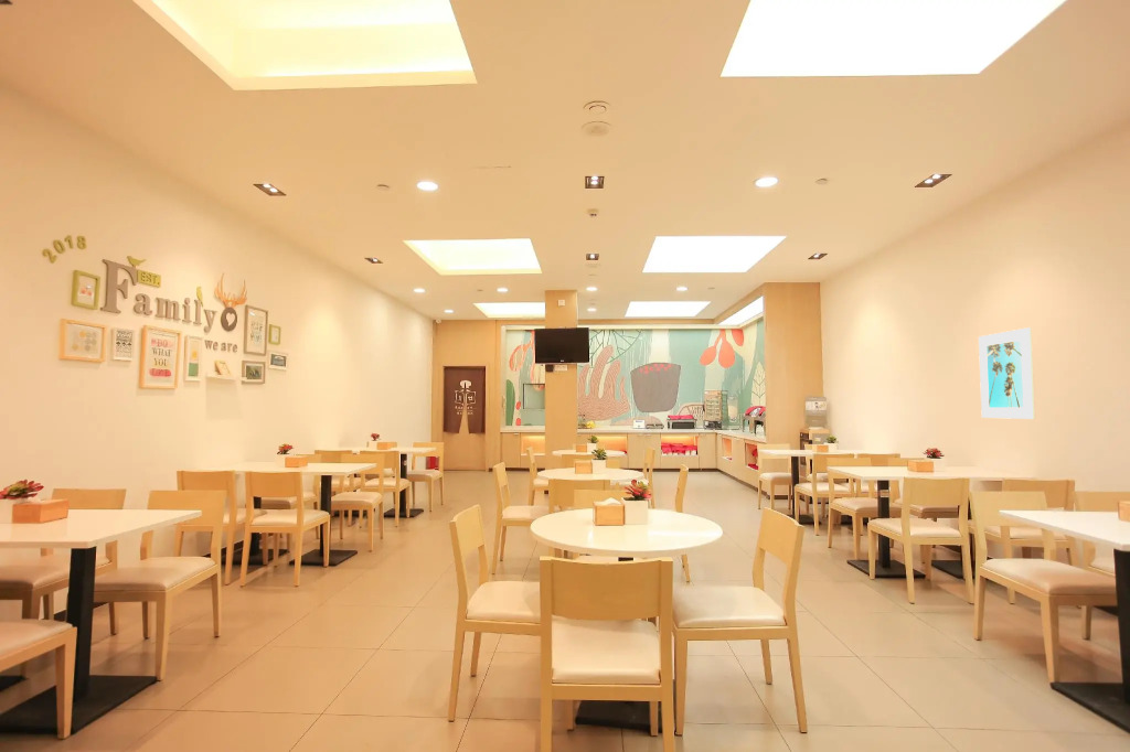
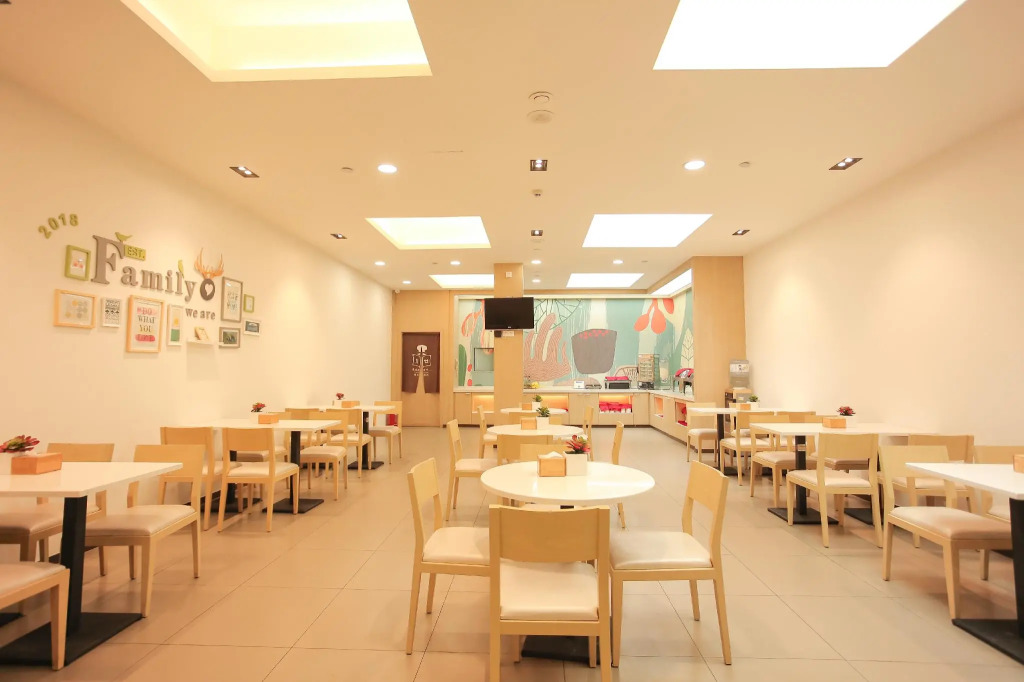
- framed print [978,326,1036,420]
